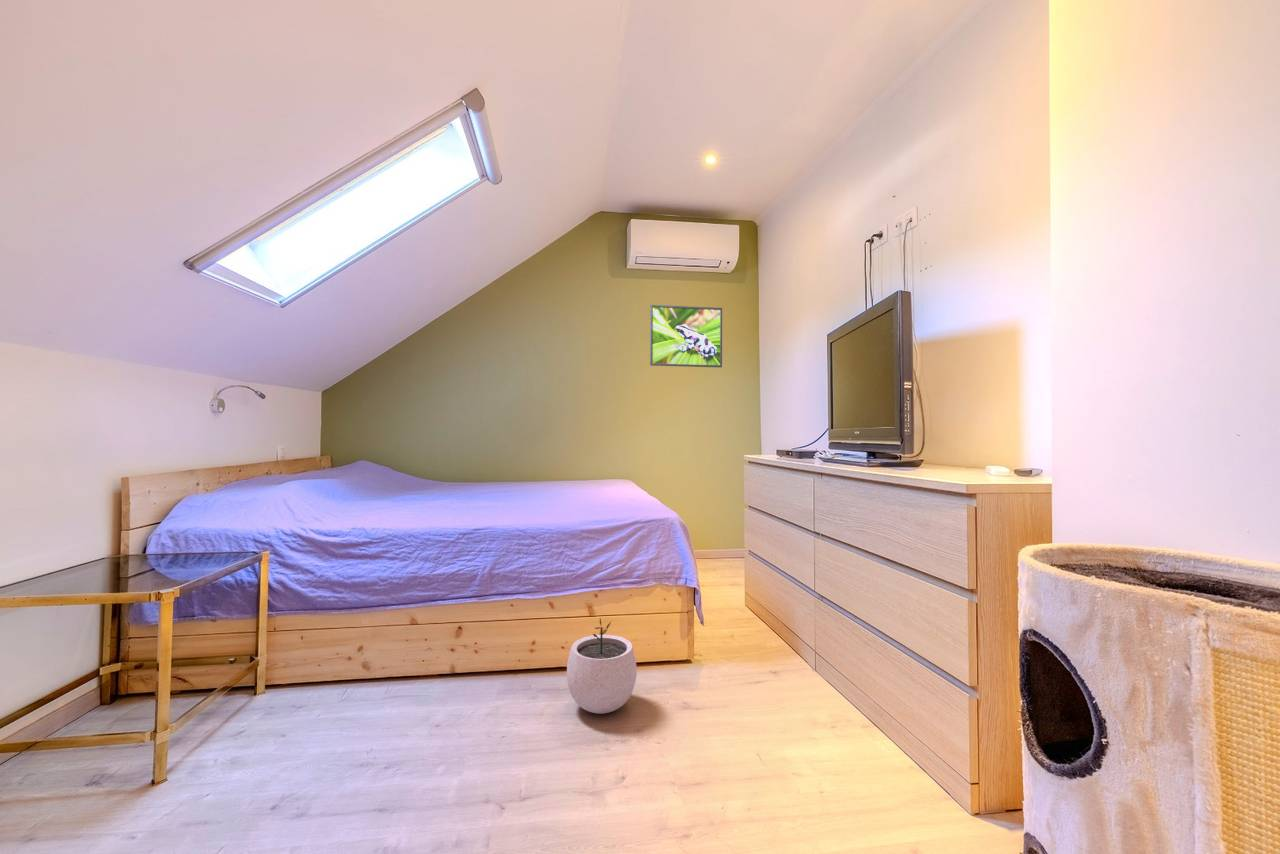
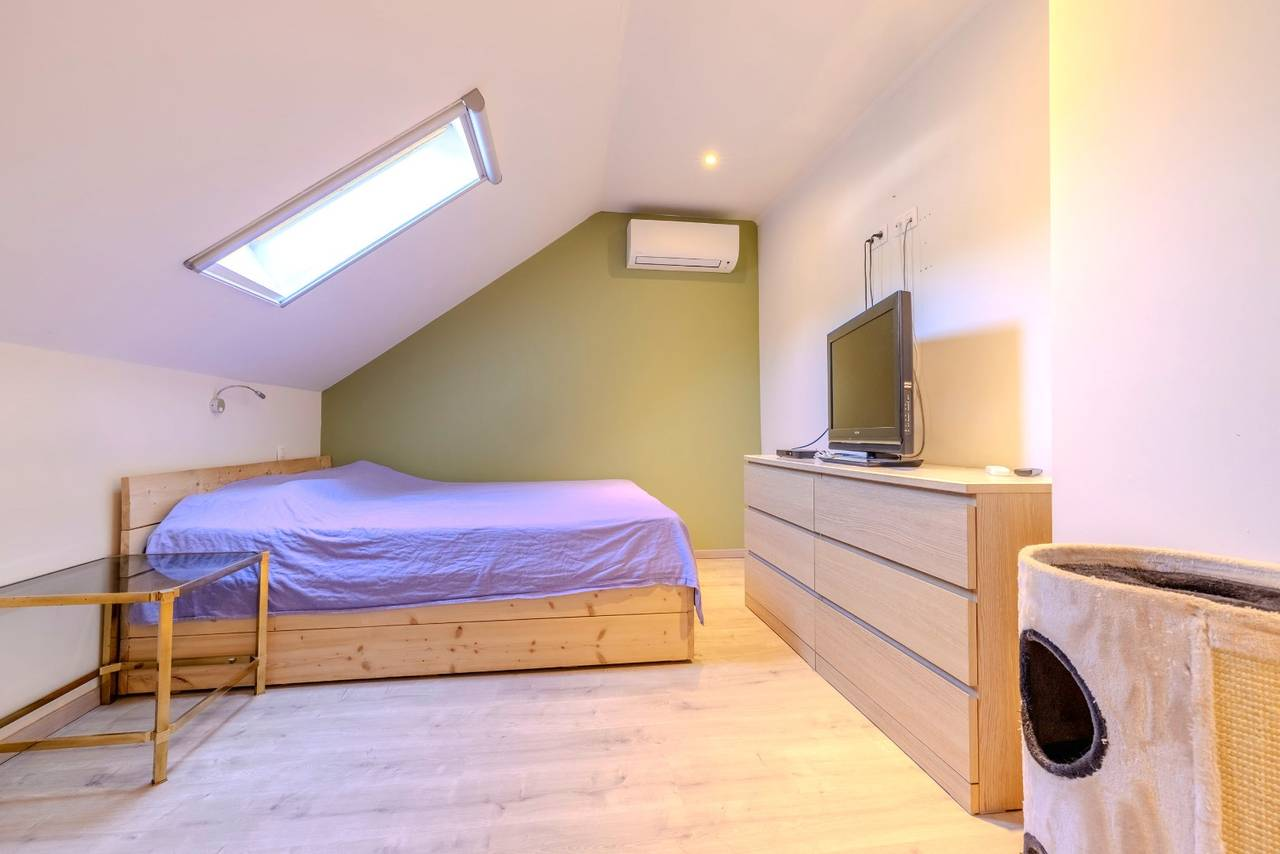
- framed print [649,304,723,369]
- plant pot [566,617,638,715]
